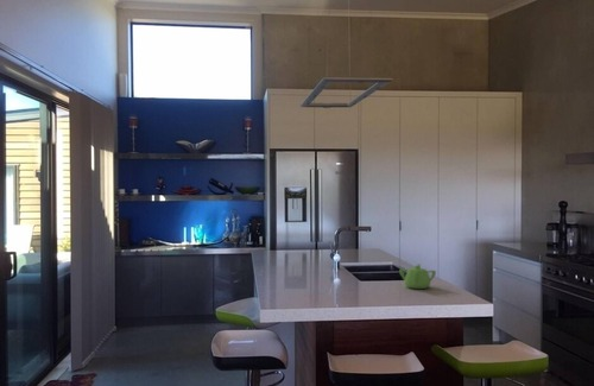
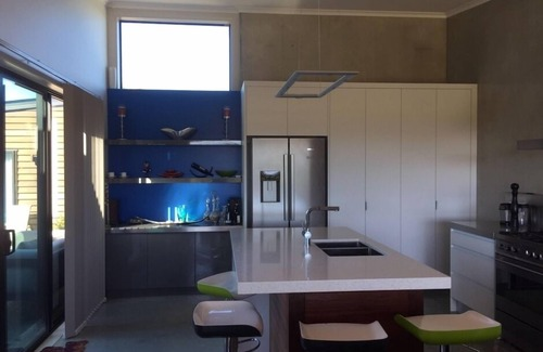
- teapot [398,262,437,290]
